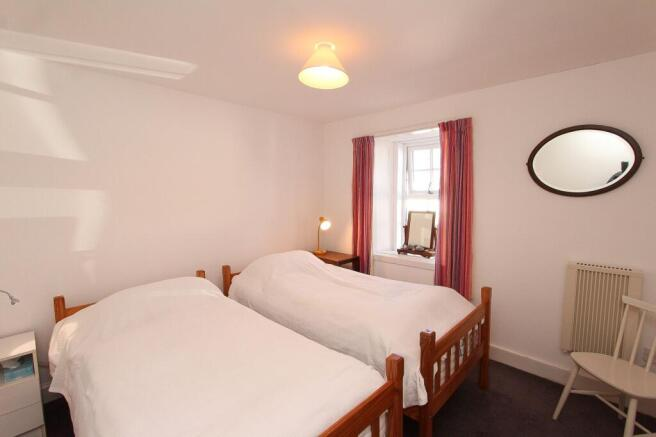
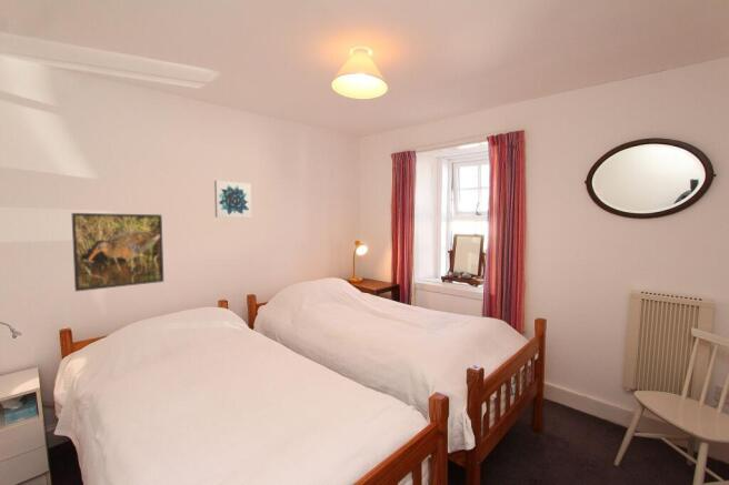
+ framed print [70,212,164,293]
+ wall art [213,179,252,219]
